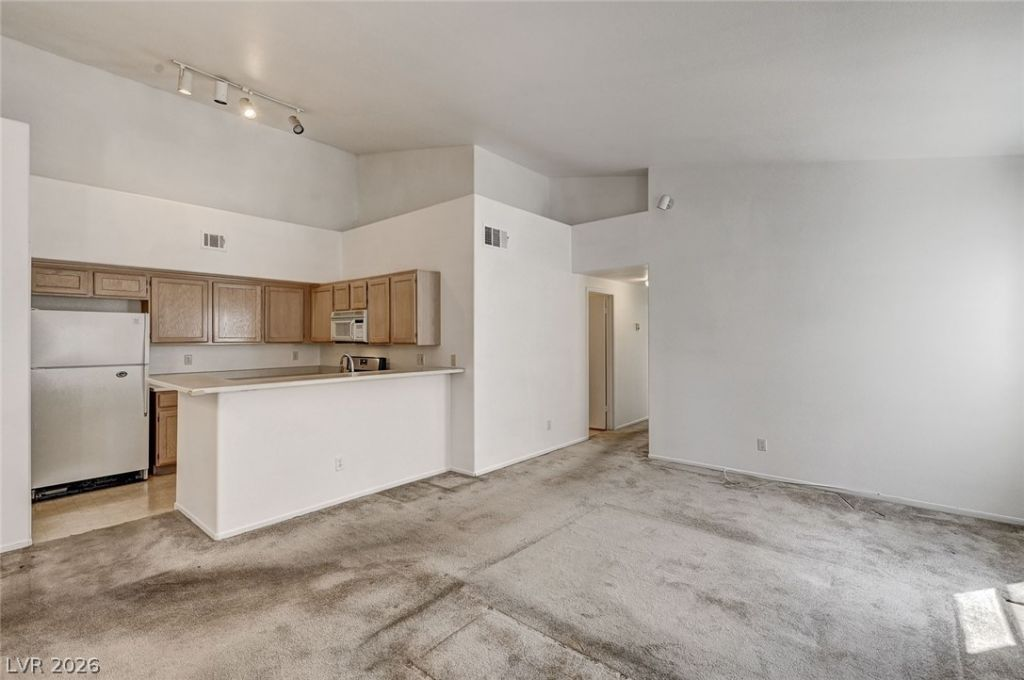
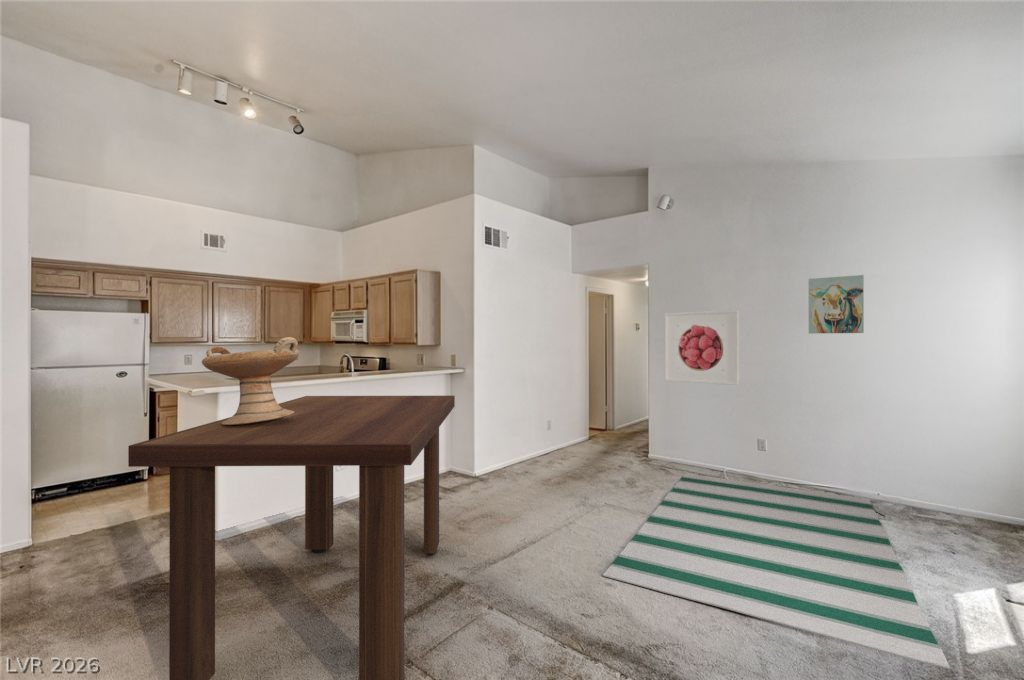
+ decorative bowl [201,336,300,425]
+ rug [602,472,951,670]
+ dining table [127,395,456,680]
+ wall art [808,274,865,334]
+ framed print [664,309,740,386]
